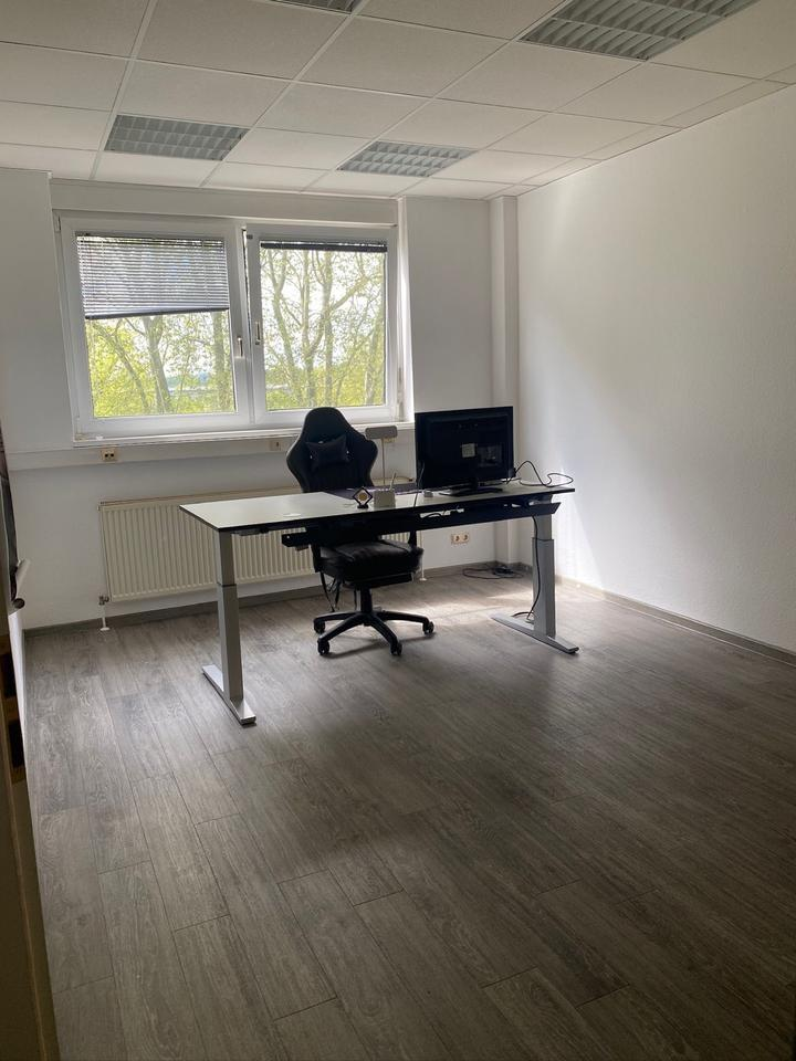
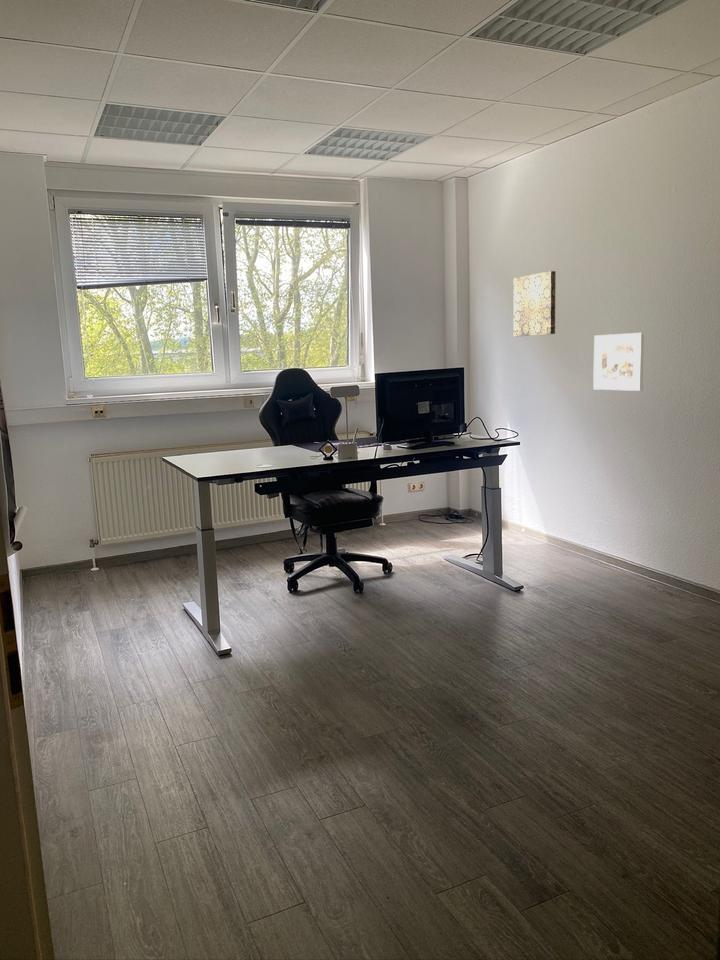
+ wall art [513,270,557,338]
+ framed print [592,332,645,392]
